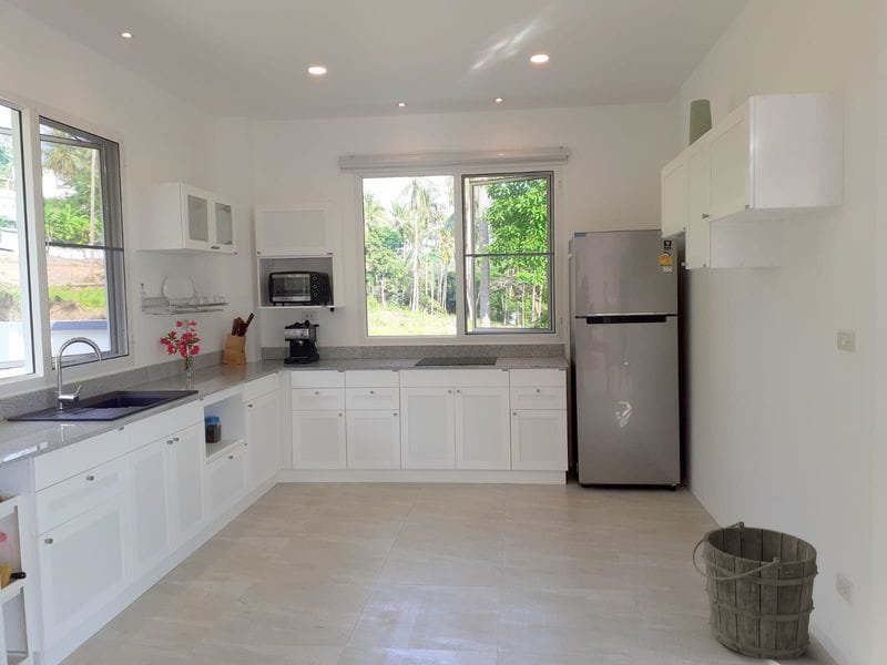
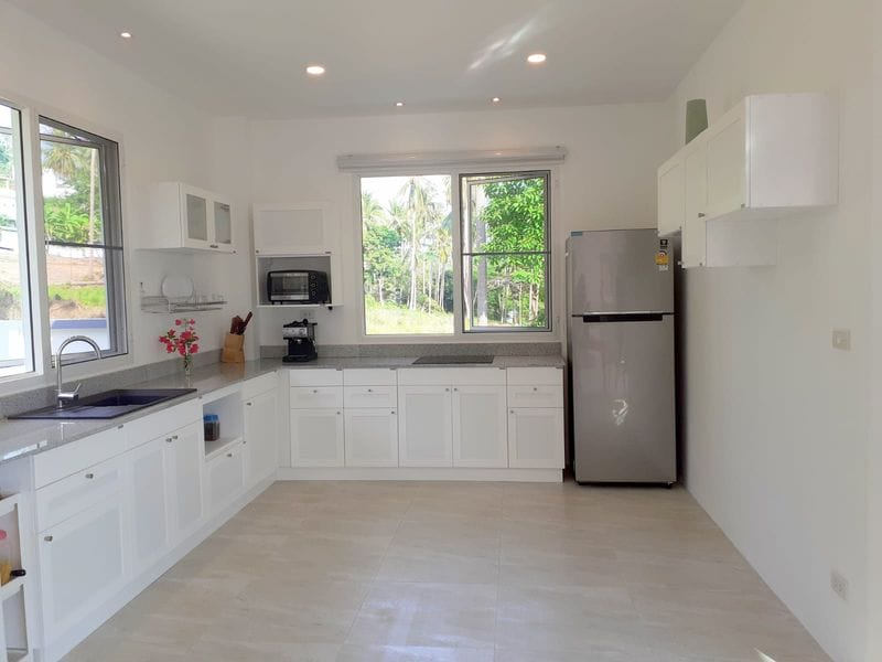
- bucket [691,520,819,661]
